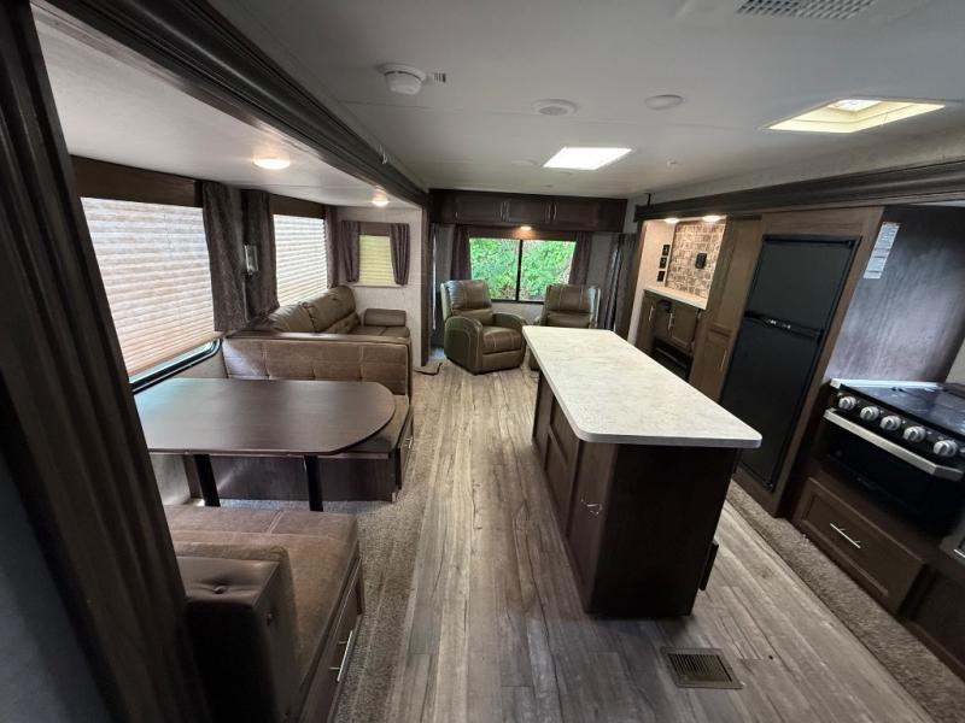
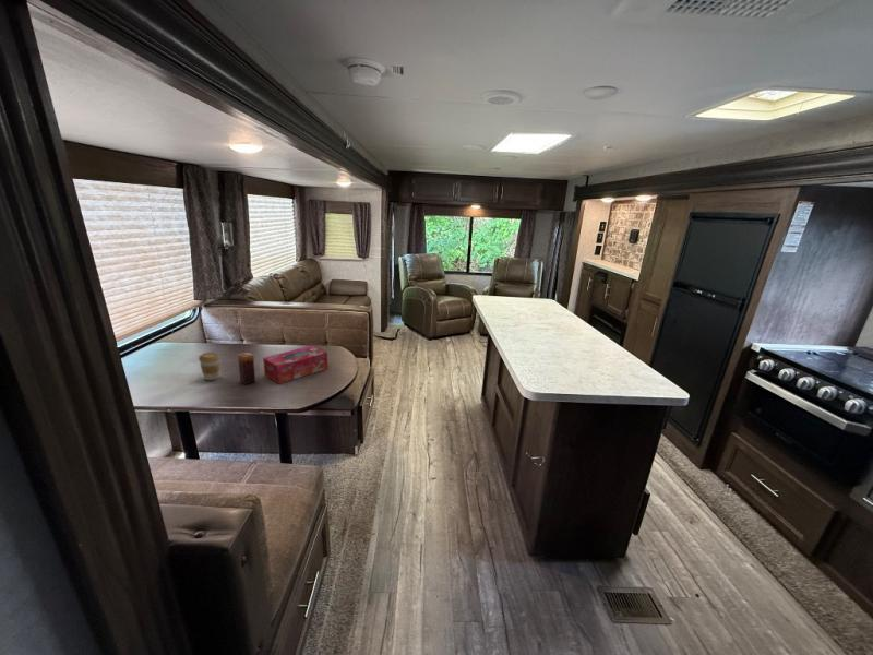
+ tissue box [262,344,328,385]
+ coffee cup [198,352,222,381]
+ candle [237,352,256,385]
